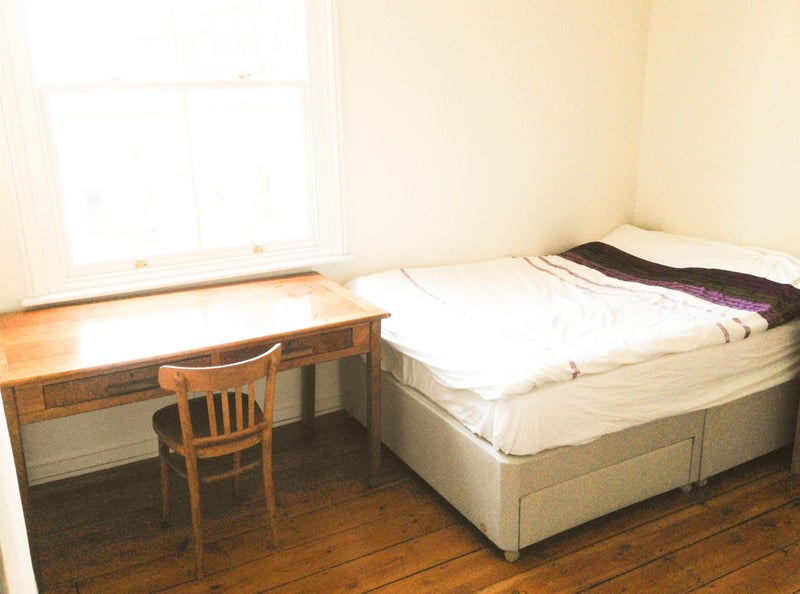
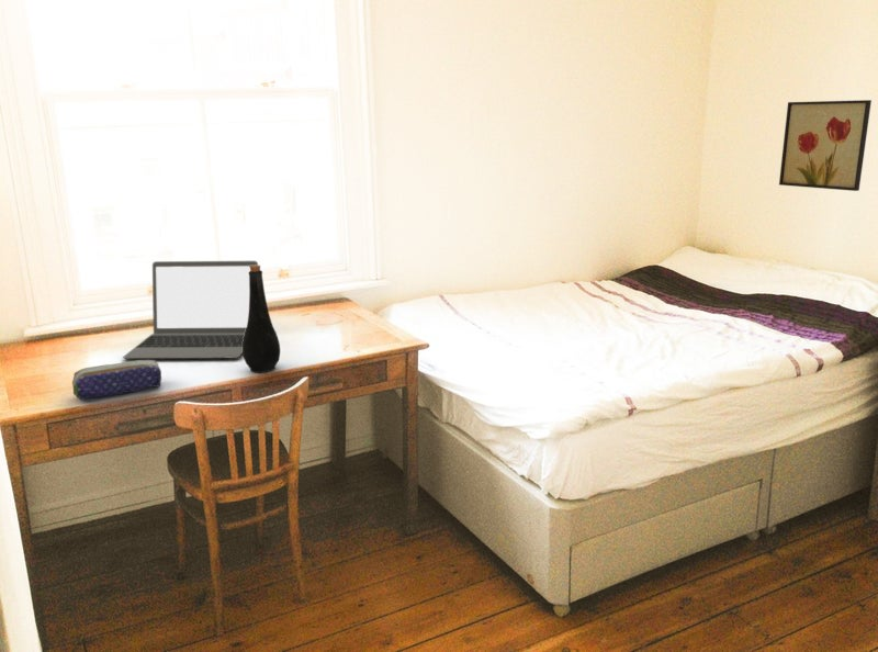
+ pencil case [71,359,162,401]
+ wall art [778,99,873,192]
+ laptop [122,260,259,360]
+ bottle [241,265,281,374]
